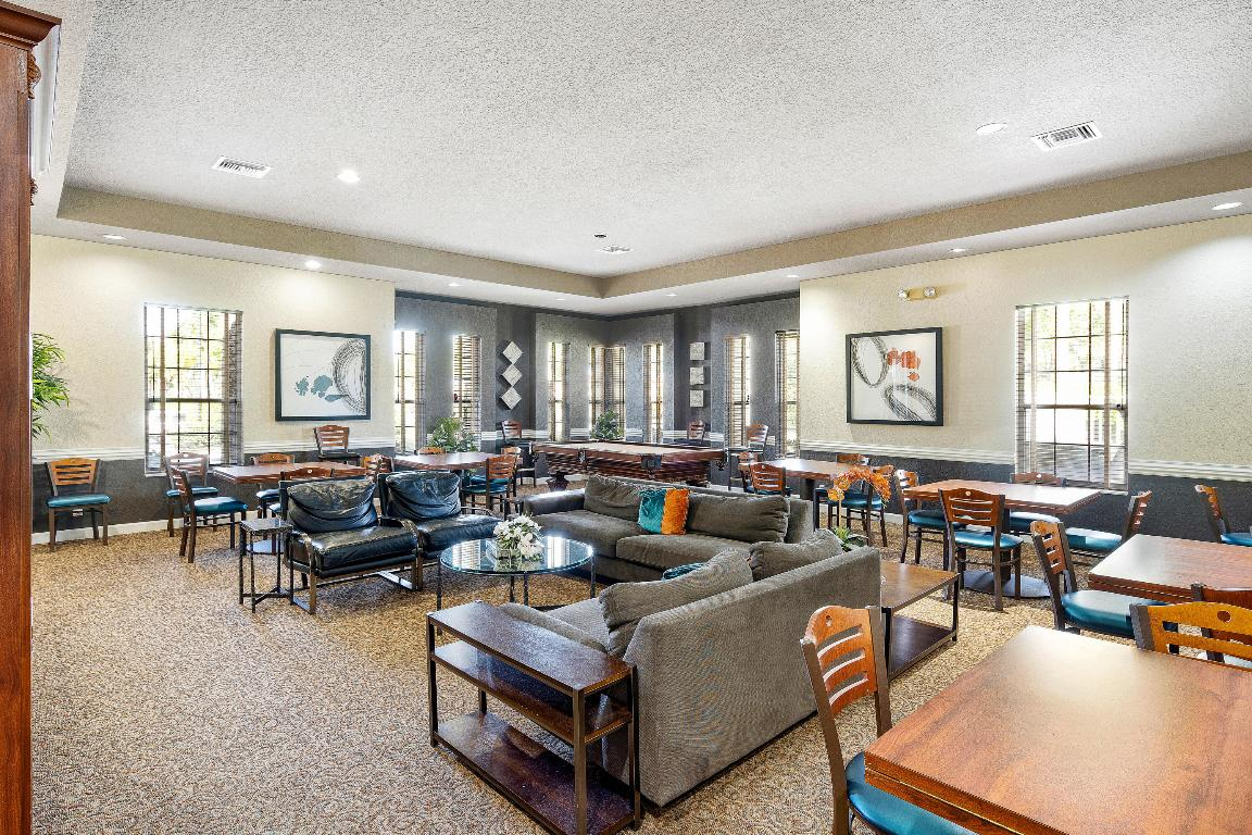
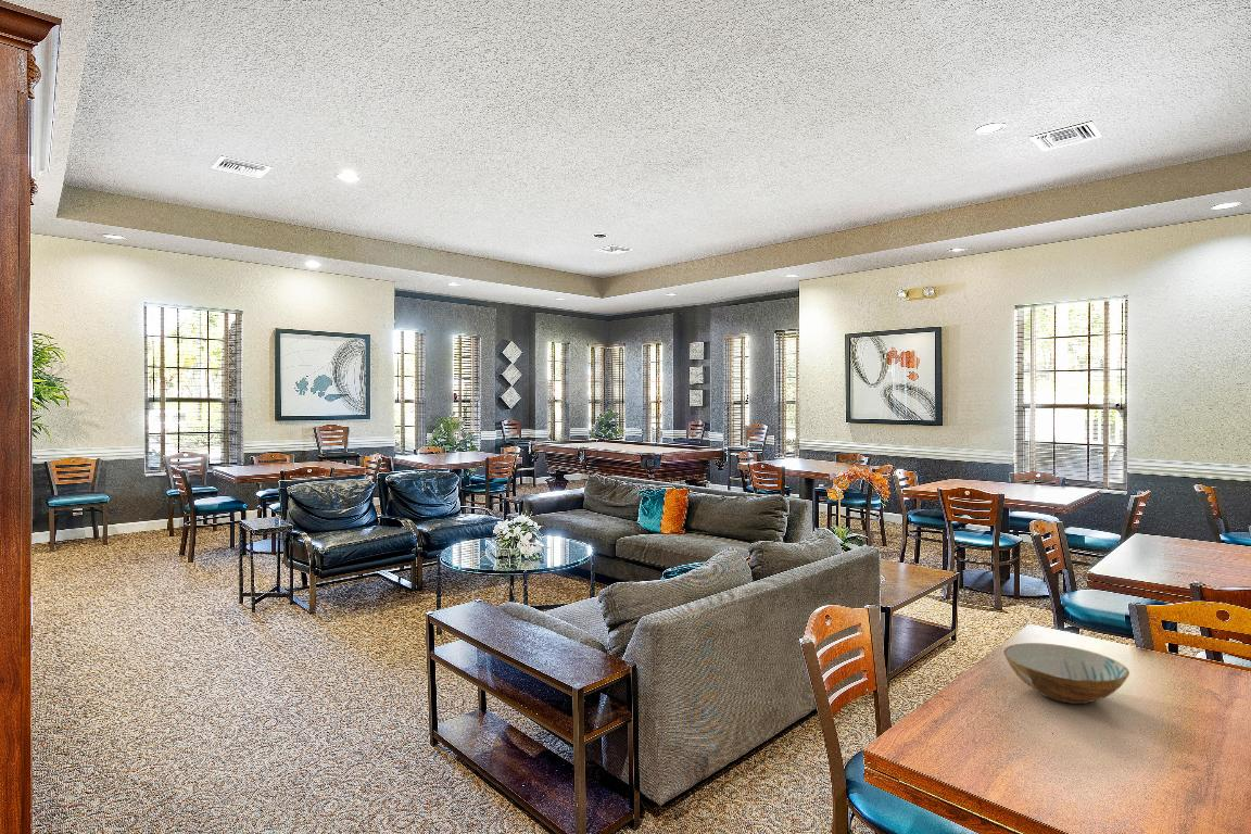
+ bowl [1002,642,1130,705]
